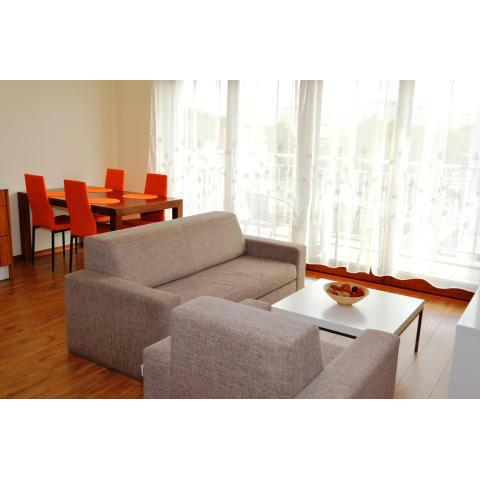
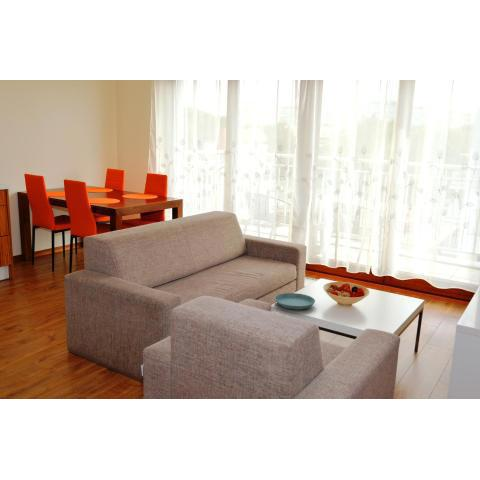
+ saucer [274,292,316,310]
